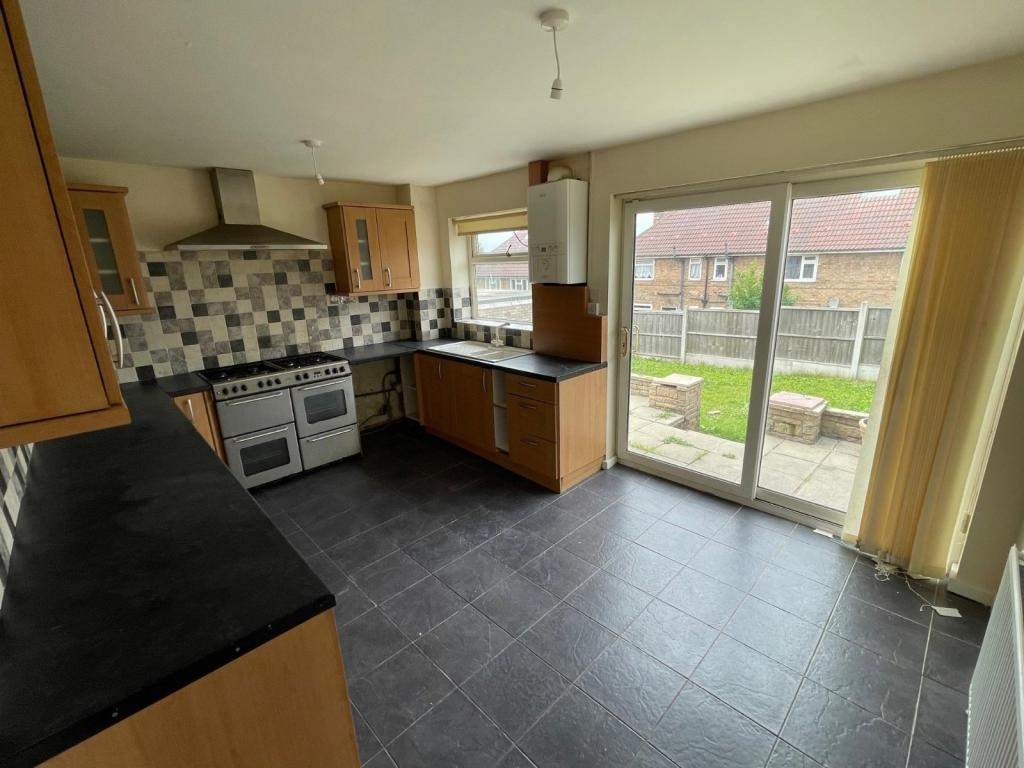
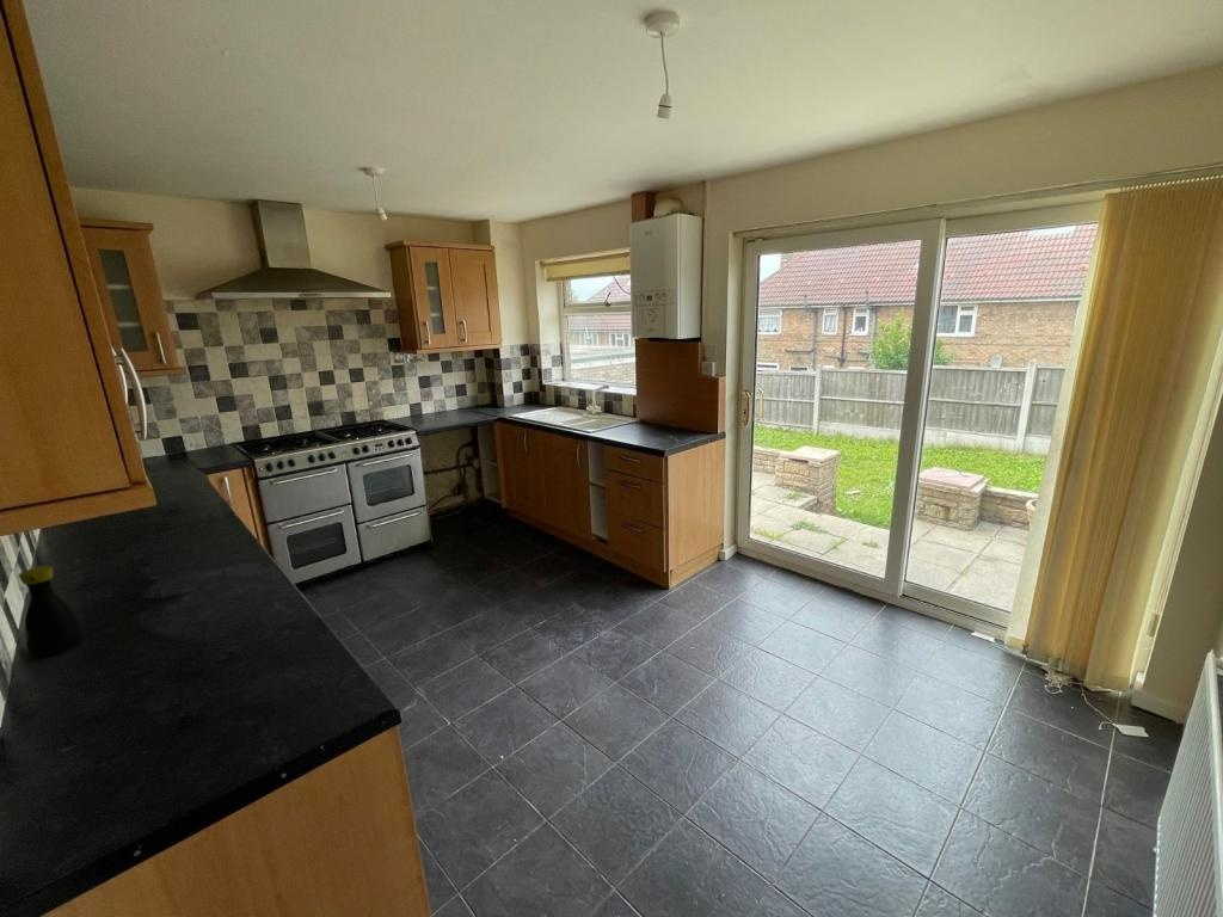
+ bottle [17,565,85,658]
